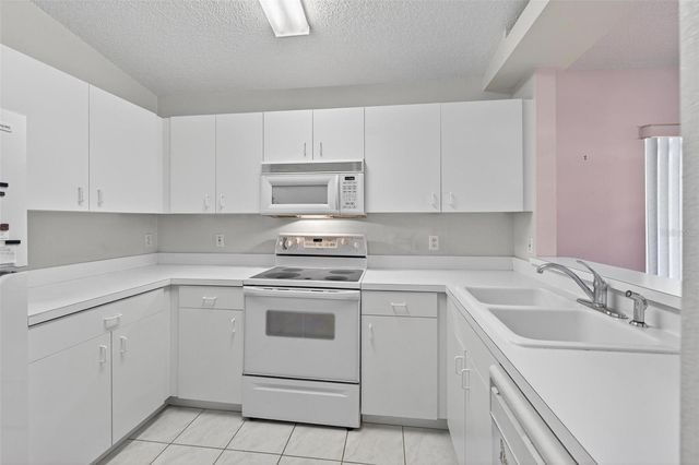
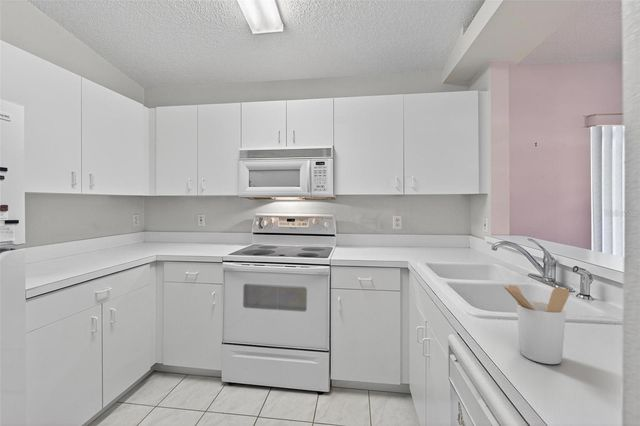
+ utensil holder [500,283,570,365]
